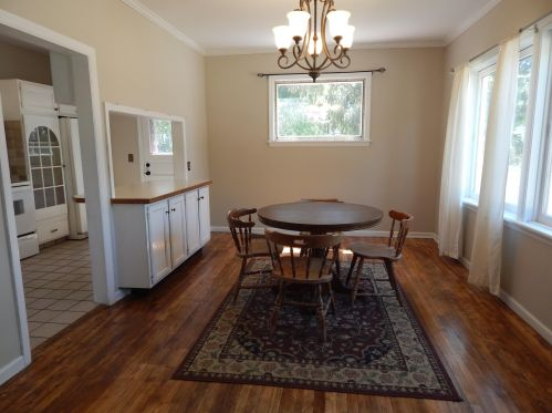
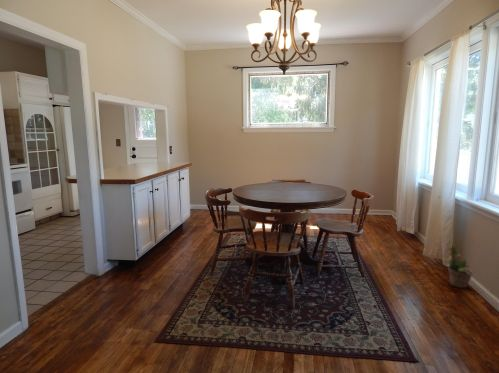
+ potted plant [445,245,475,289]
